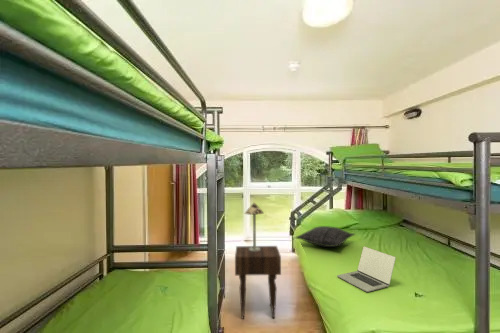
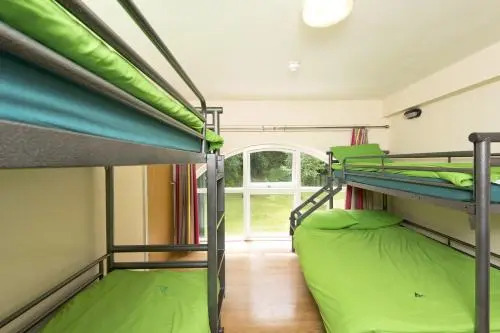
- laptop [336,246,397,293]
- table lamp [244,201,265,251]
- pillow [294,225,356,248]
- nightstand [234,245,282,320]
